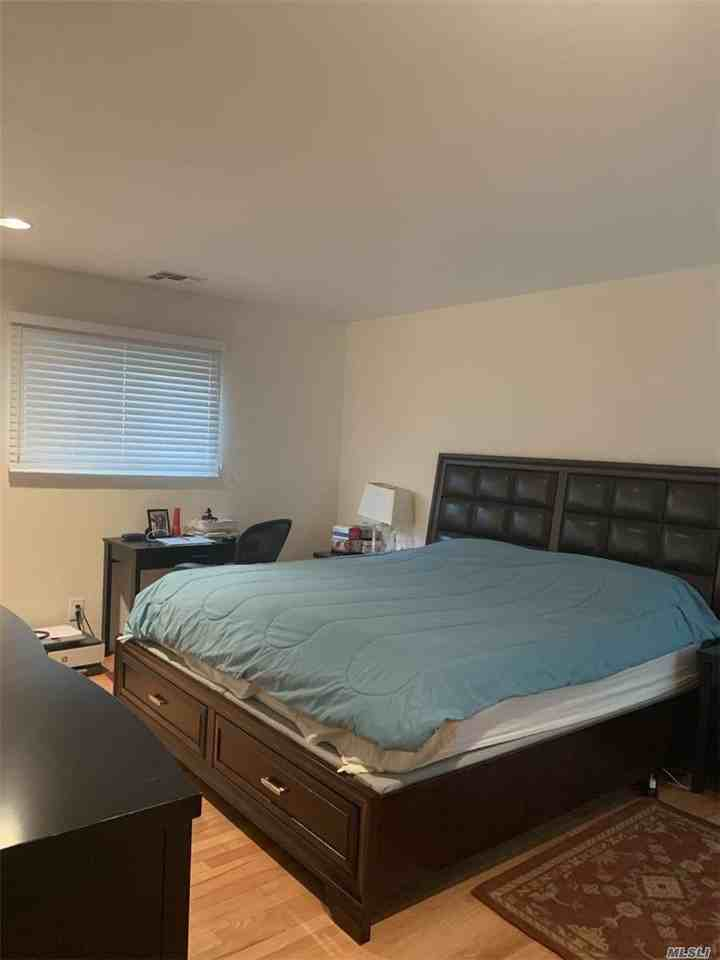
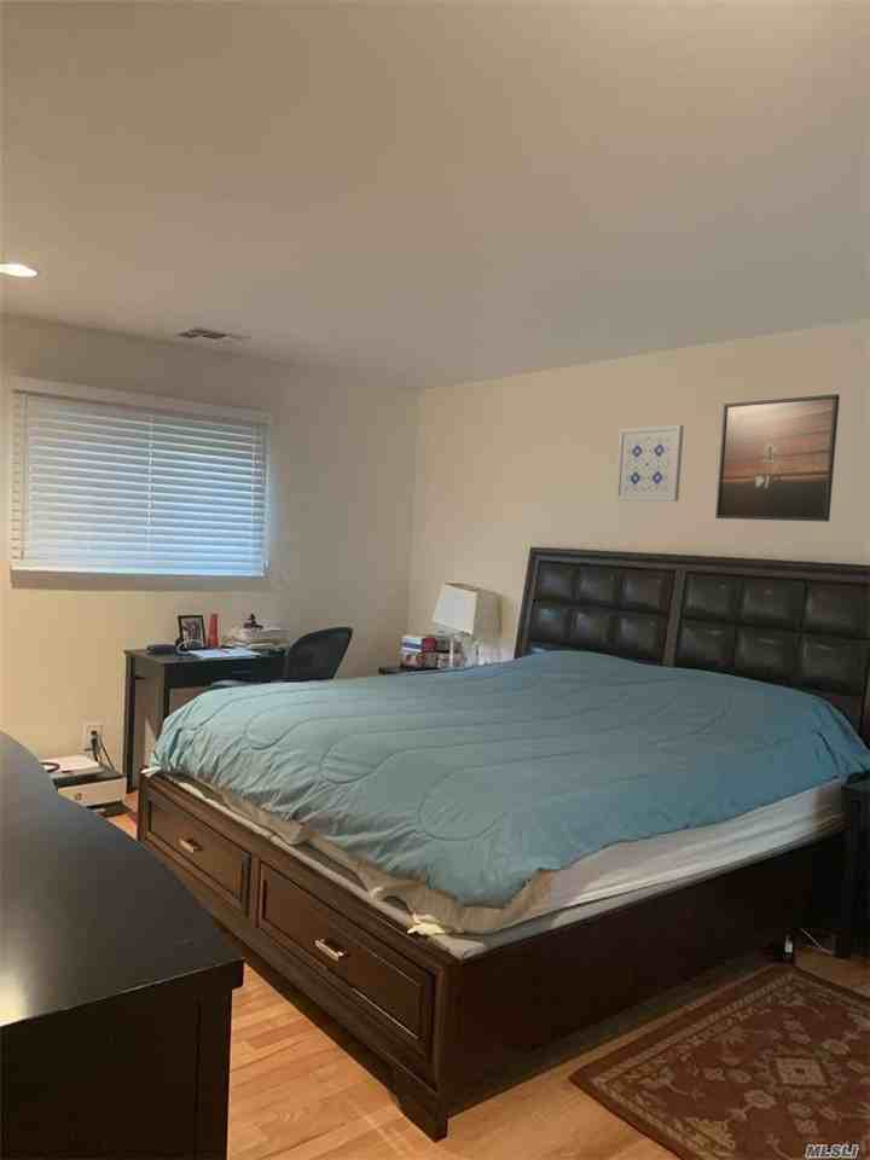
+ wall art [614,423,685,503]
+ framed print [714,393,841,523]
